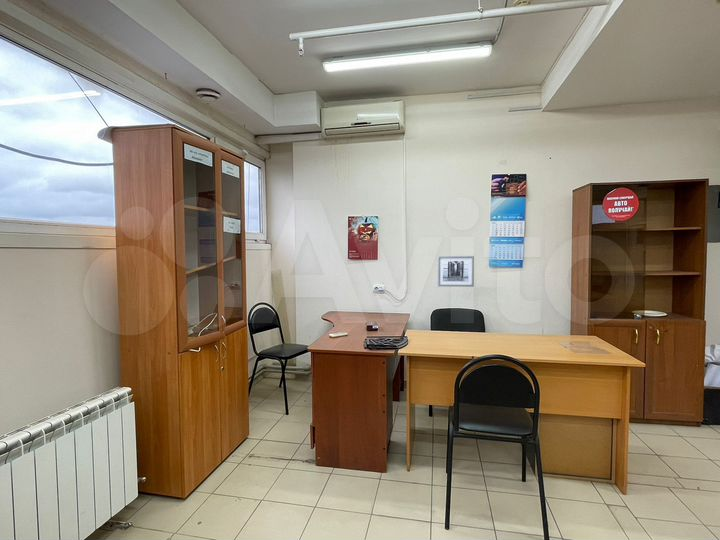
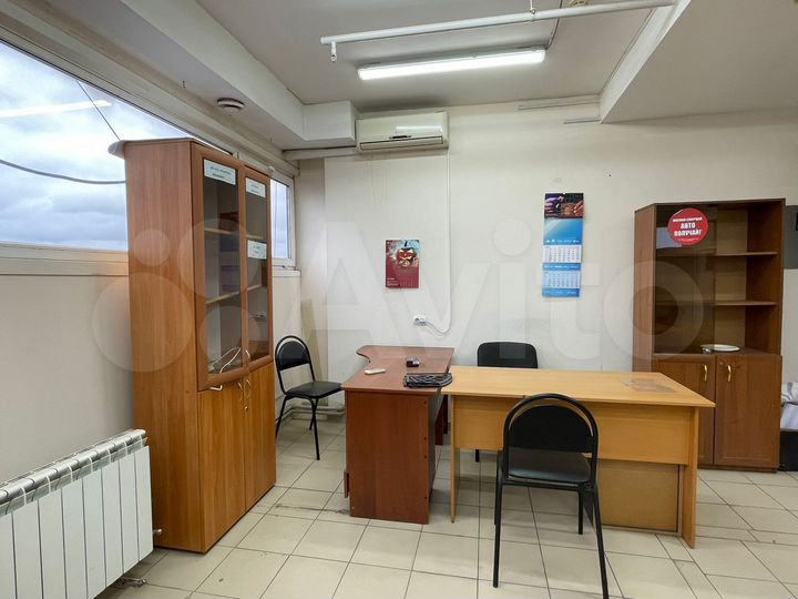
- wall art [437,255,475,288]
